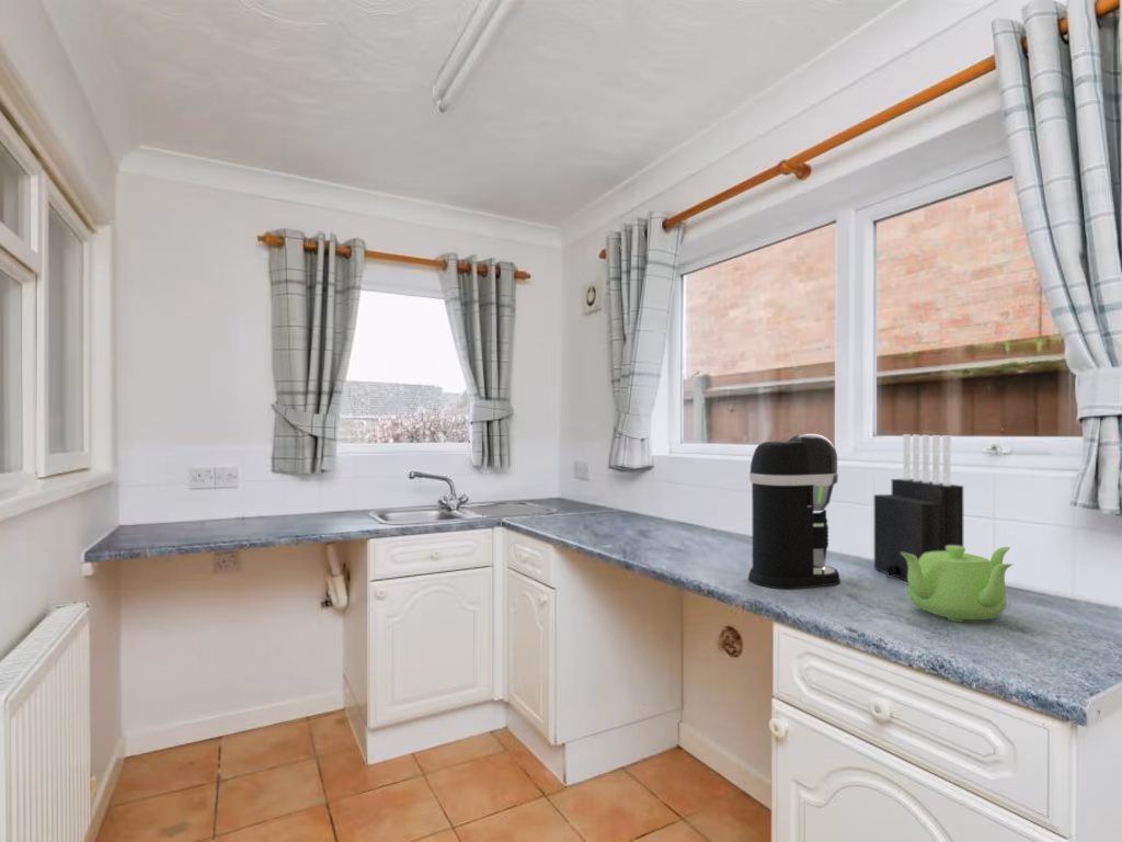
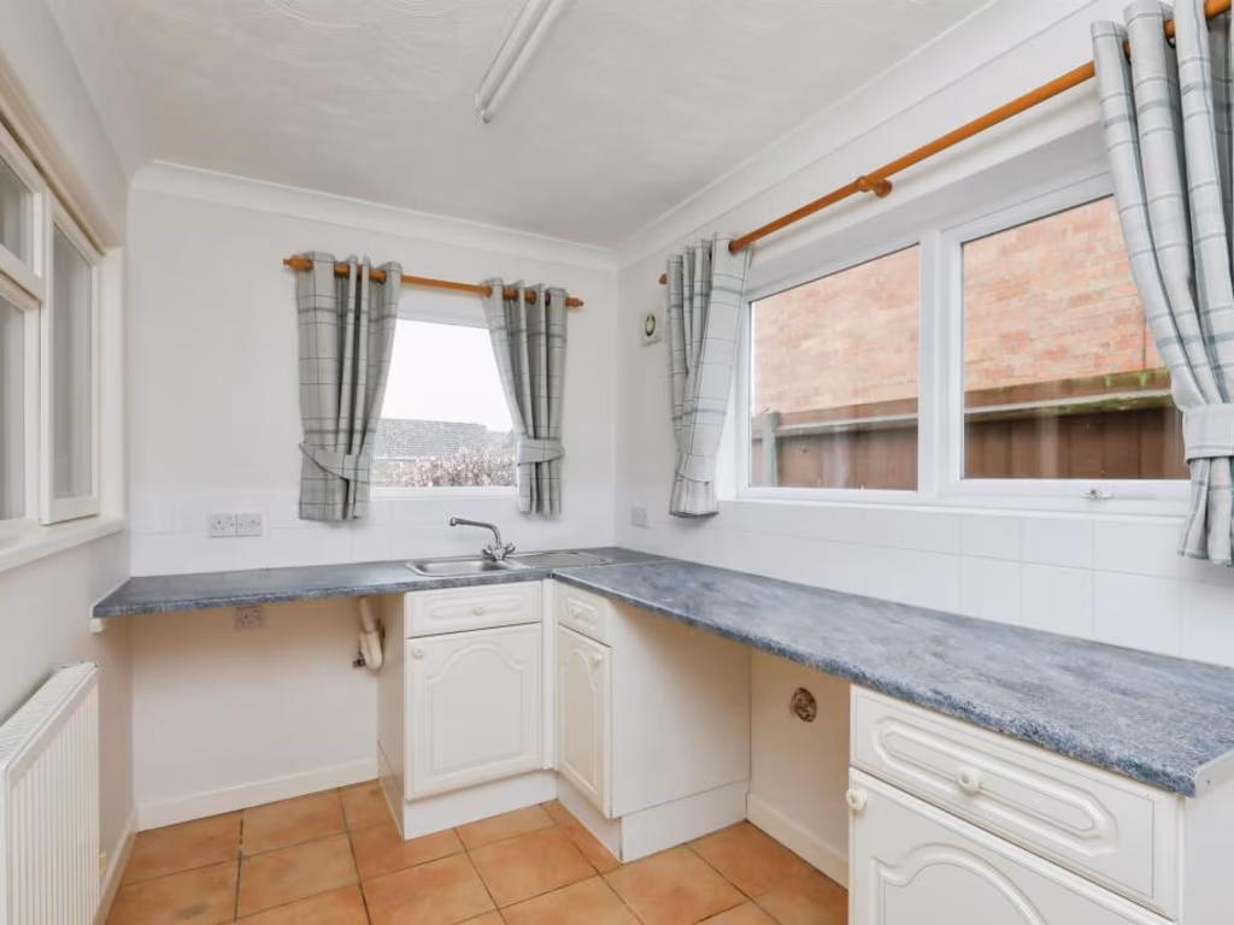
- knife block [873,433,964,583]
- coffee maker [747,433,842,590]
- teapot [901,546,1014,623]
